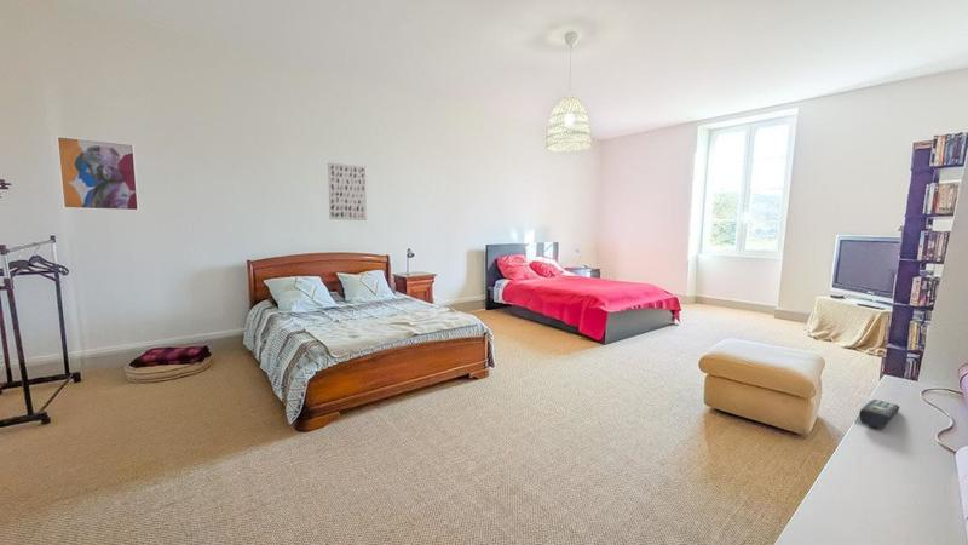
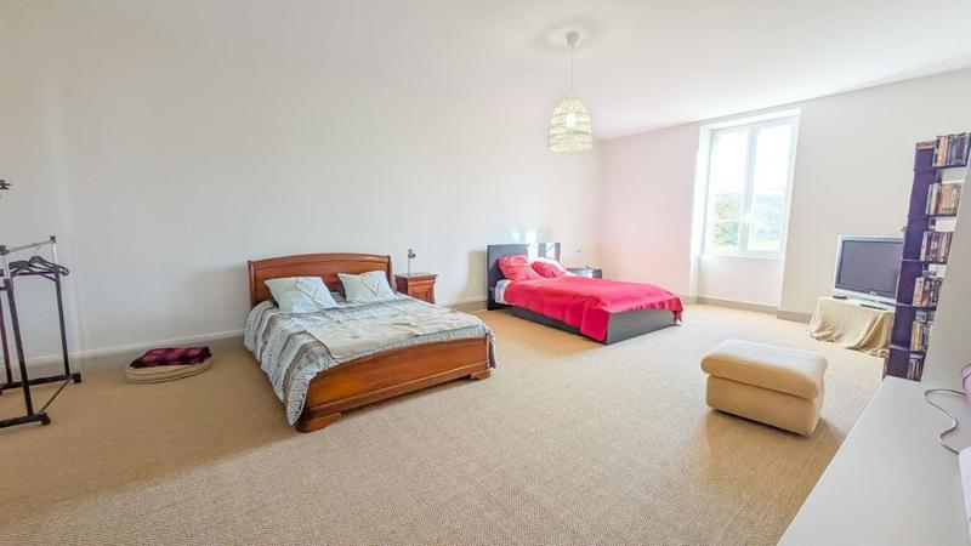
- remote control [859,398,900,430]
- wall art [56,134,140,212]
- wall art [327,162,368,222]
